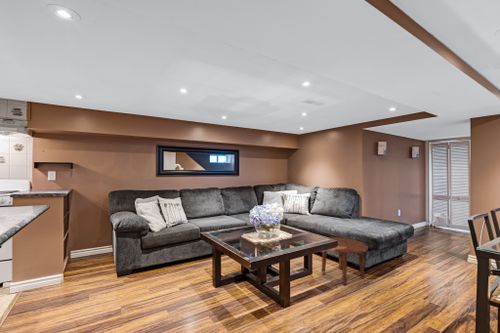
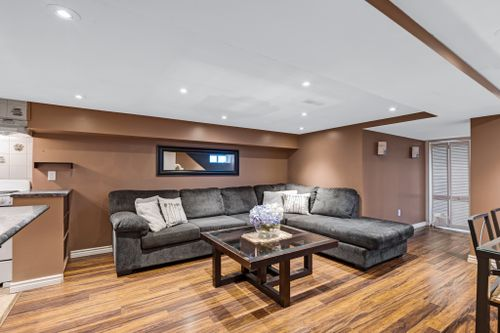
- side table [320,236,369,286]
